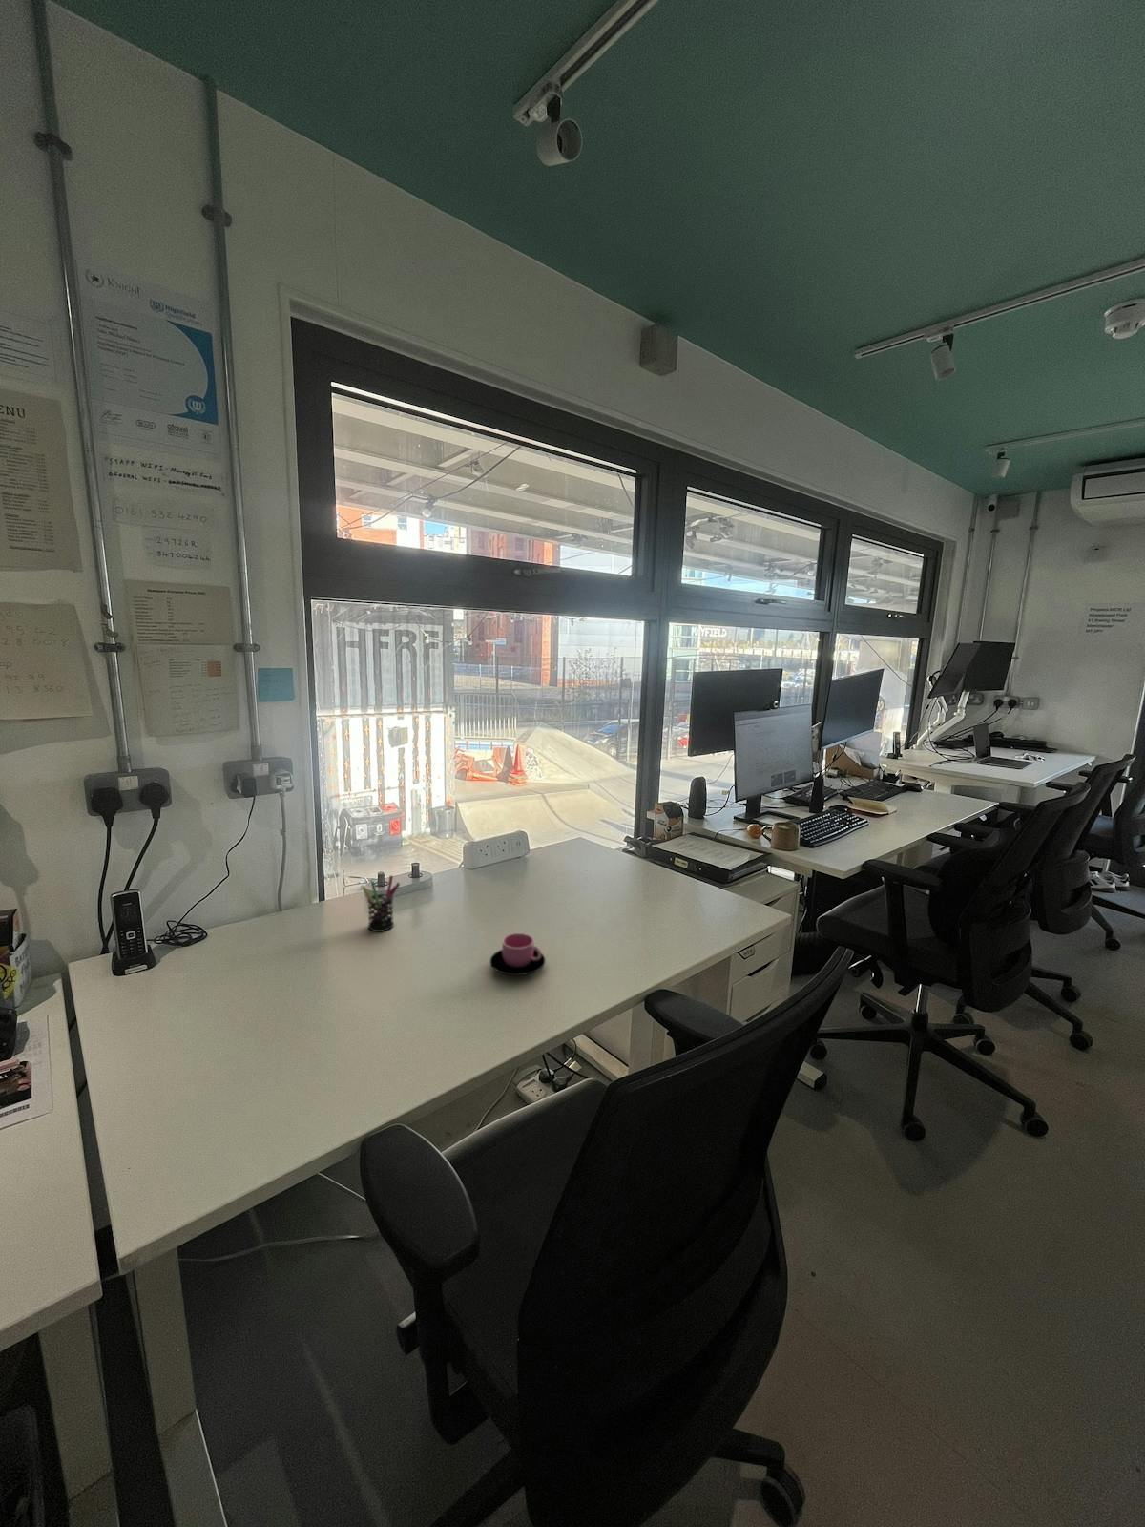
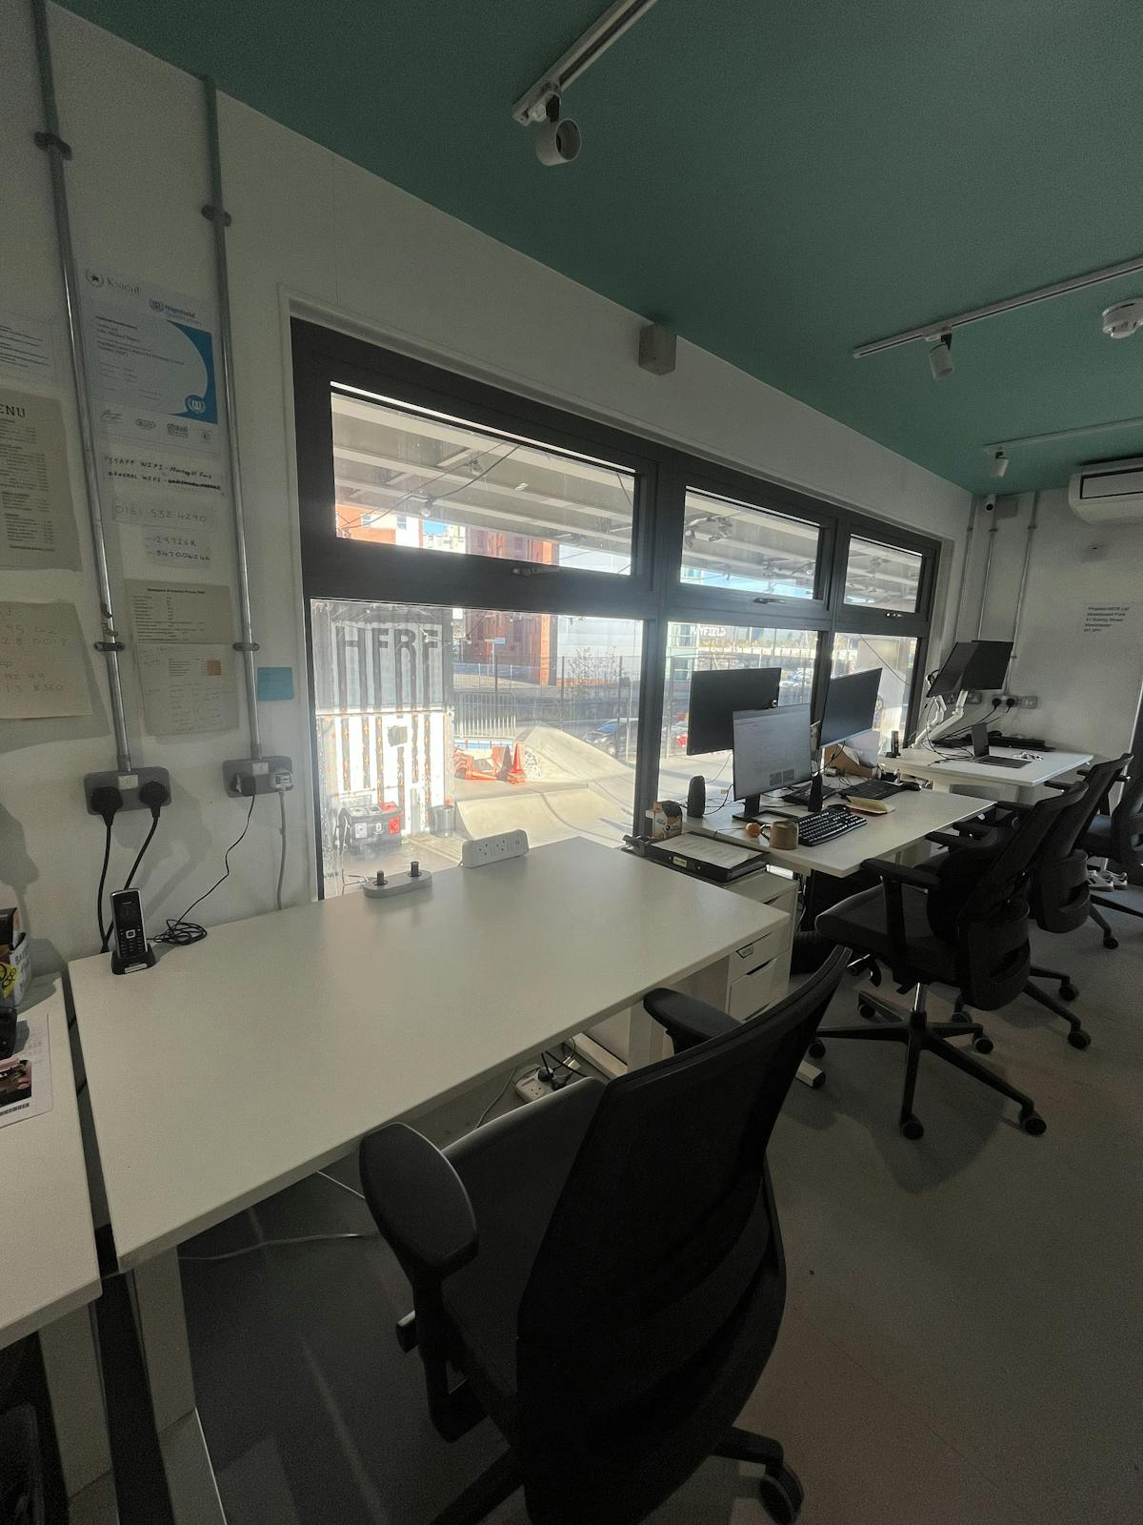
- pen holder [362,874,401,932]
- cup [490,932,546,976]
